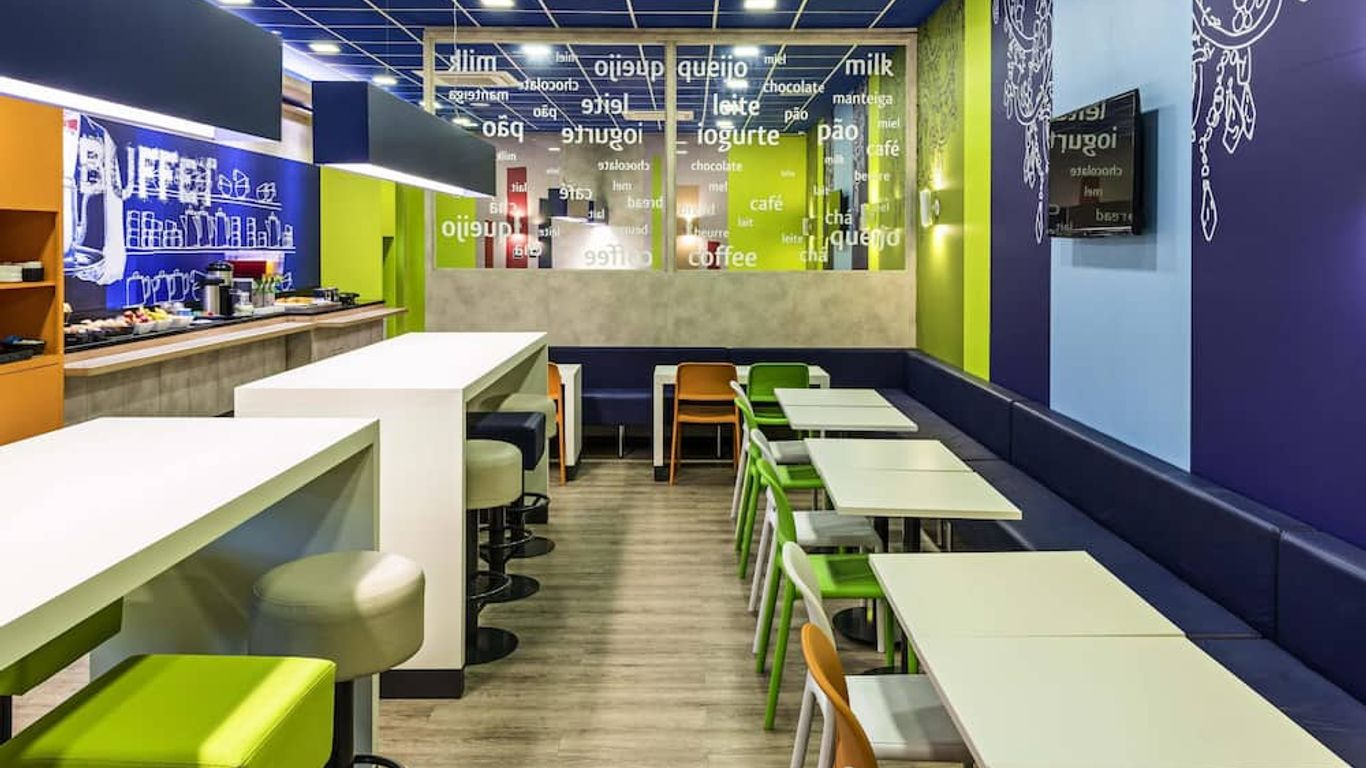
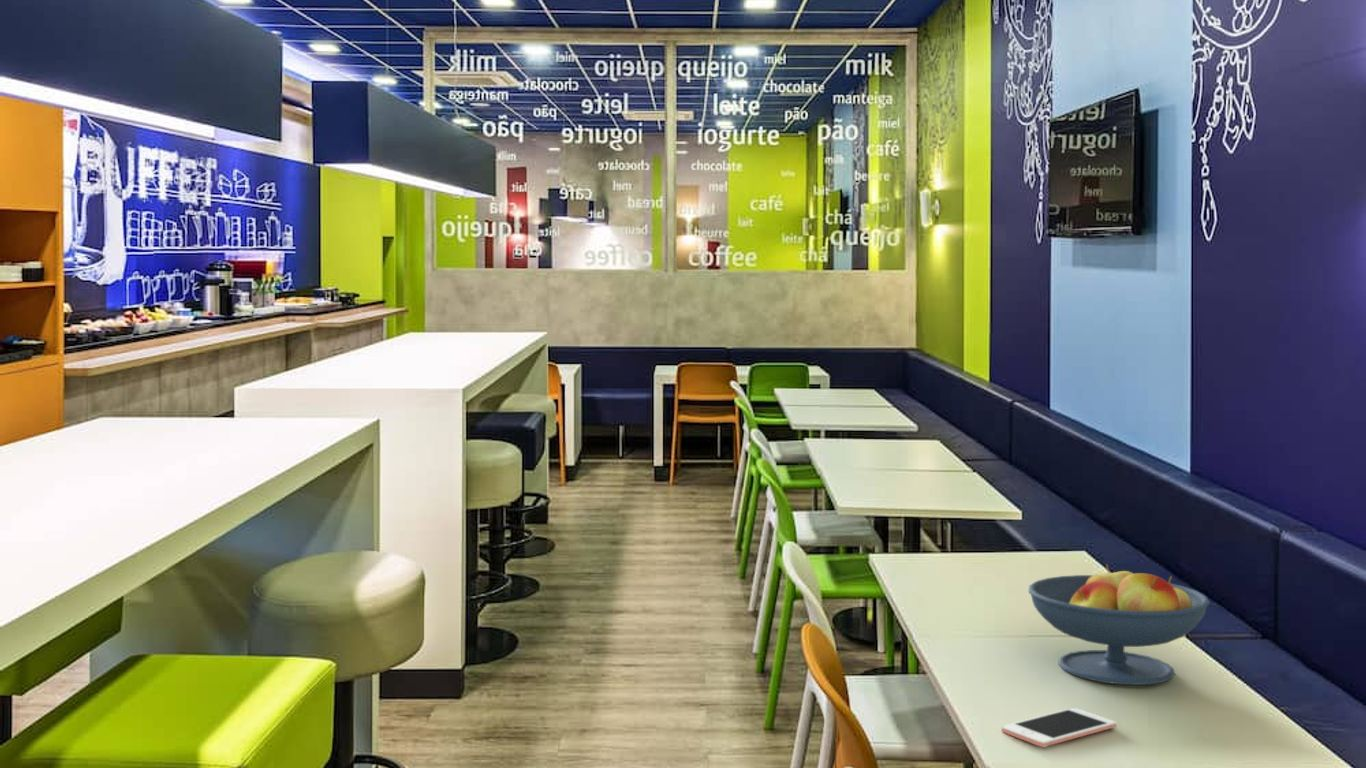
+ fruit bowl [1028,564,1211,686]
+ cell phone [1001,707,1118,748]
